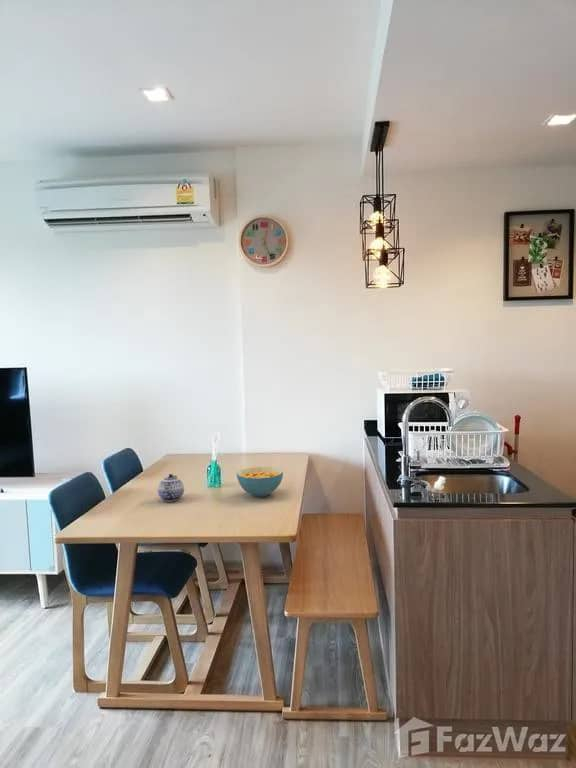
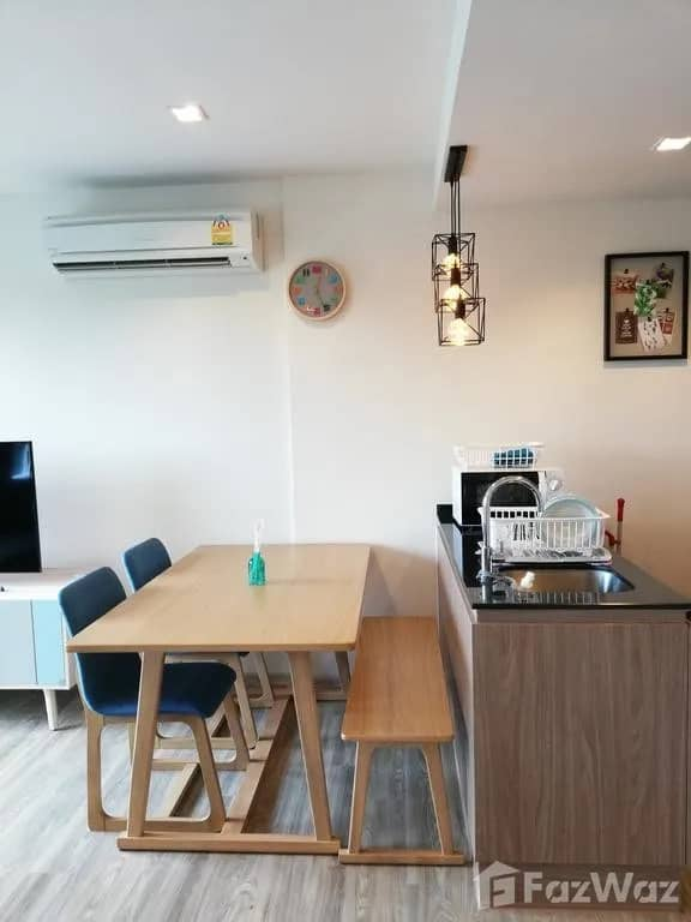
- cereal bowl [236,466,284,498]
- teapot [157,473,185,503]
